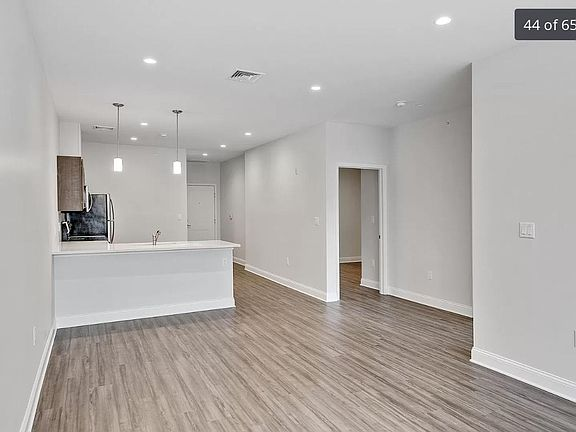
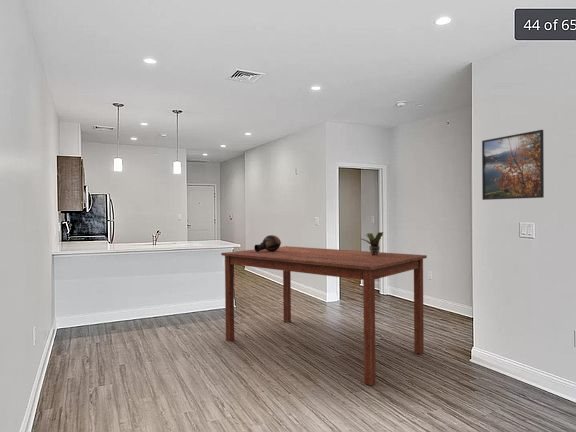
+ potted plant [360,231,384,255]
+ dining table [220,245,428,386]
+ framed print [481,129,545,201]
+ ceramic vessel [253,234,282,252]
